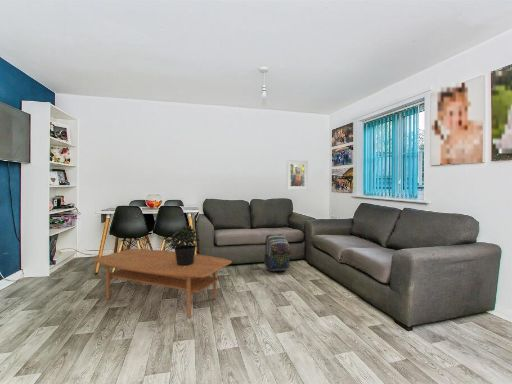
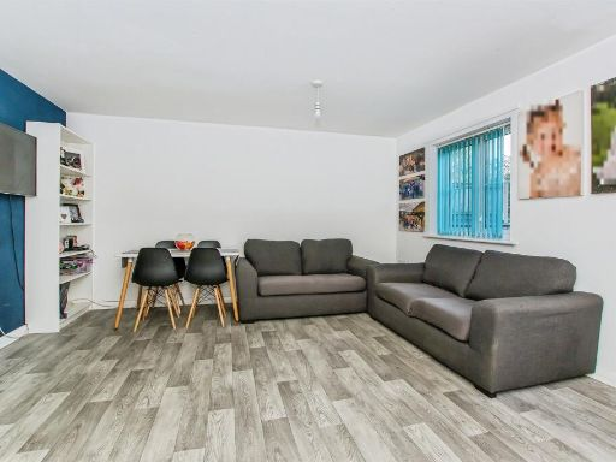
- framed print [286,159,309,191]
- backpack [263,233,291,273]
- coffee table [92,248,233,319]
- potted plant [165,225,201,266]
